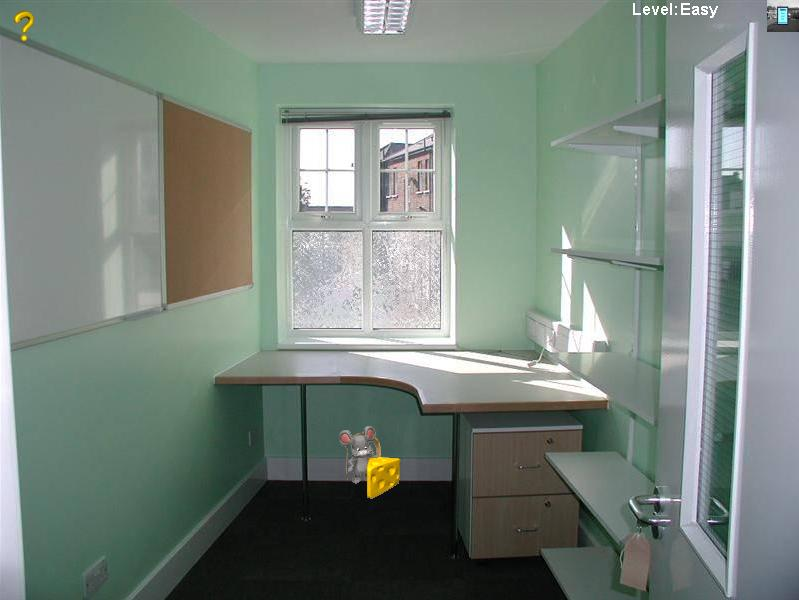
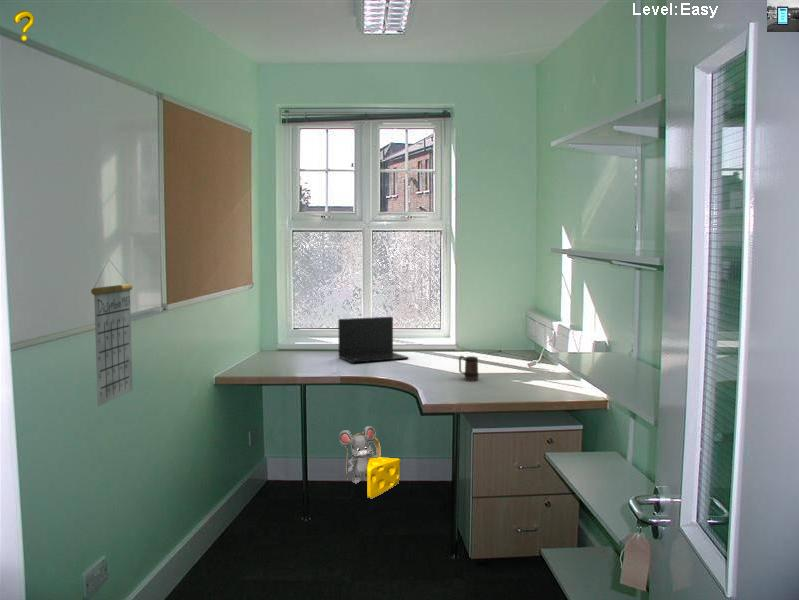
+ mug [458,355,480,382]
+ laptop [337,316,410,364]
+ calendar [90,258,134,407]
